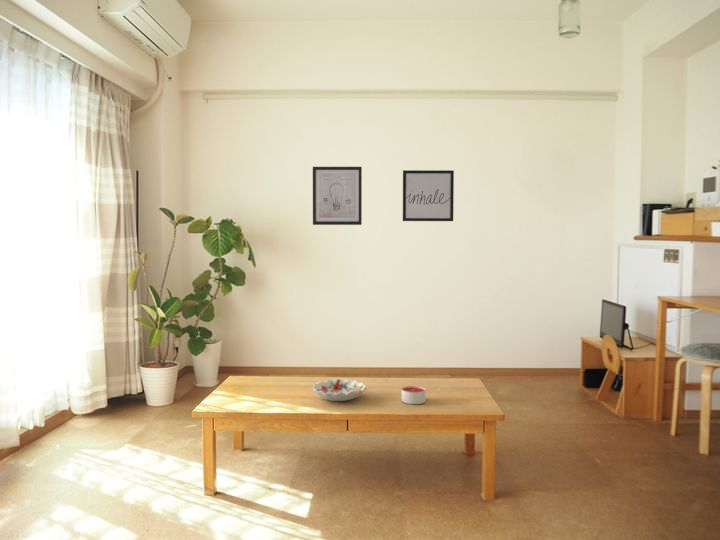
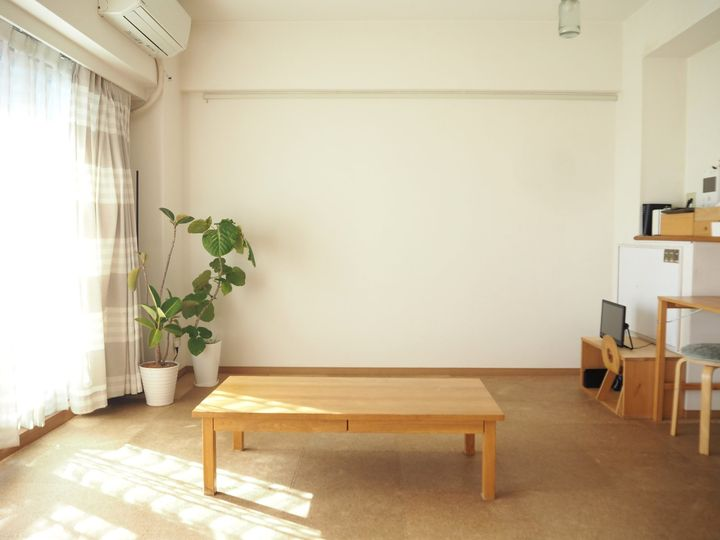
- wall art [402,169,455,222]
- candle [401,385,426,405]
- wall art [312,166,363,226]
- decorative bowl [312,378,367,402]
